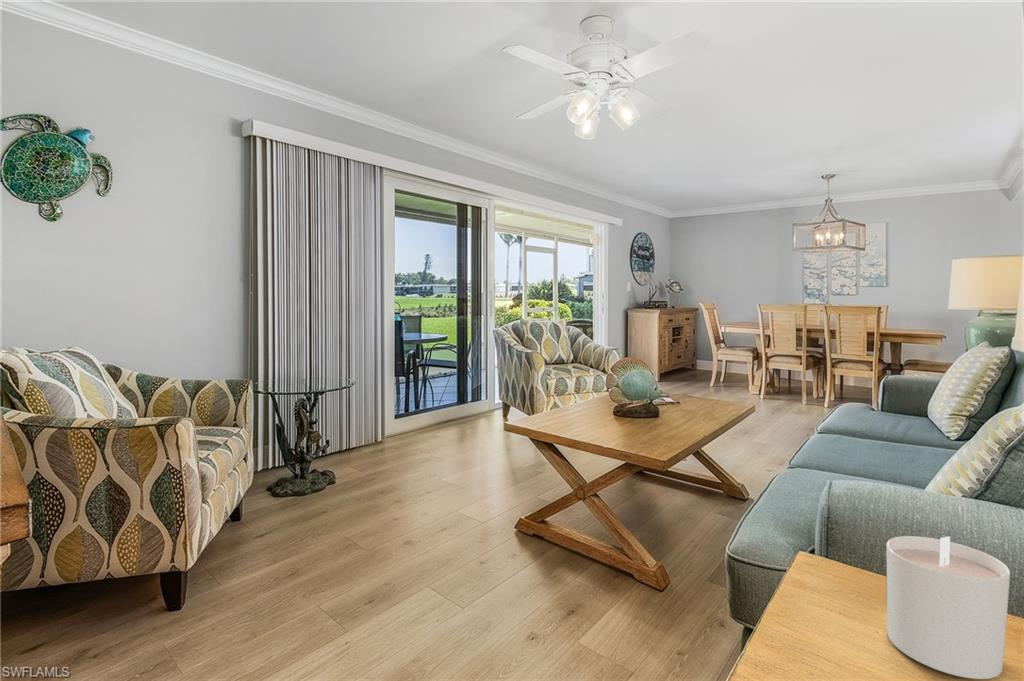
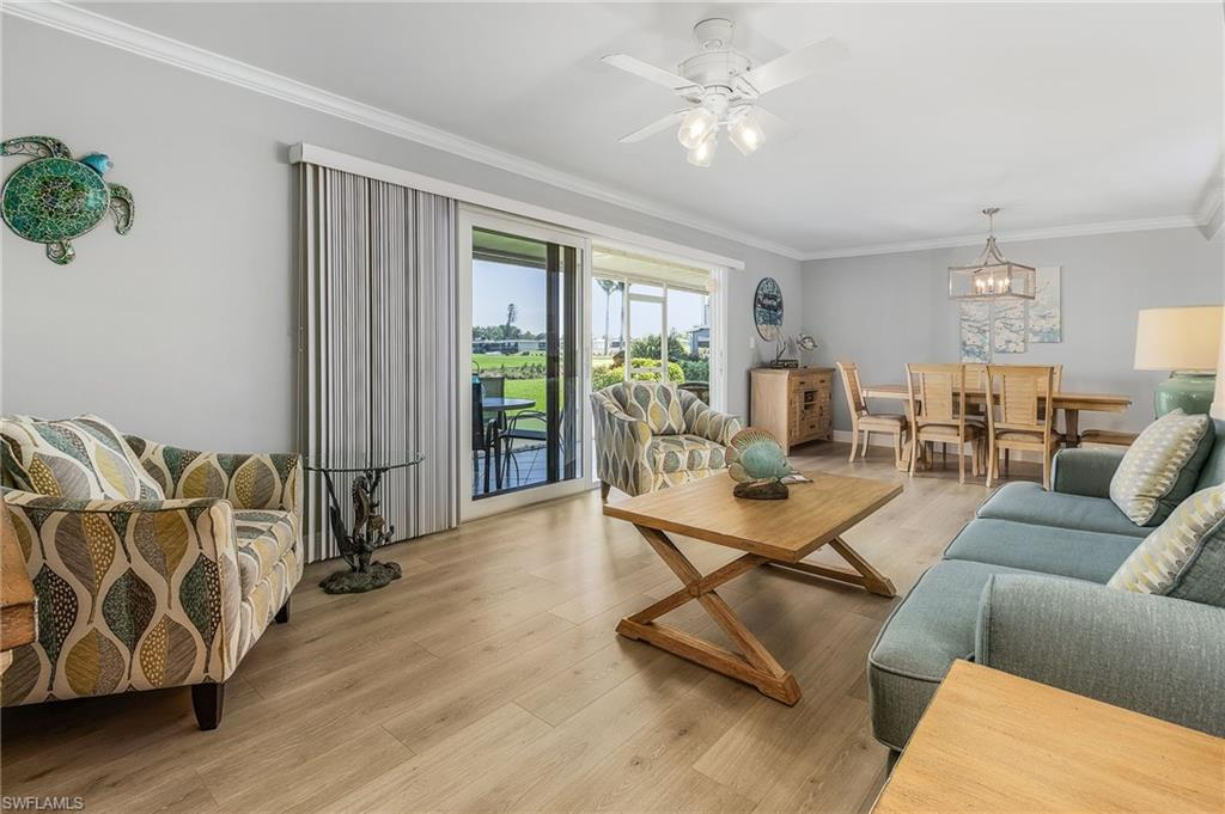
- candle [885,535,1011,680]
